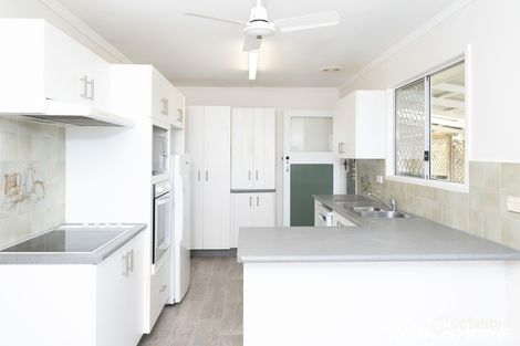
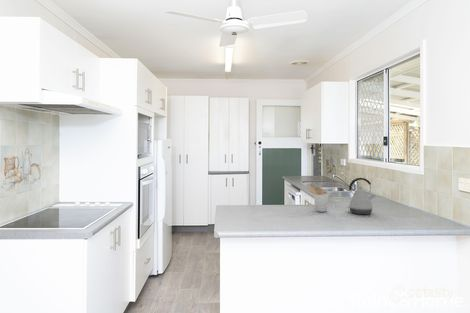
+ utensil holder [306,186,329,213]
+ kettle [346,177,376,215]
